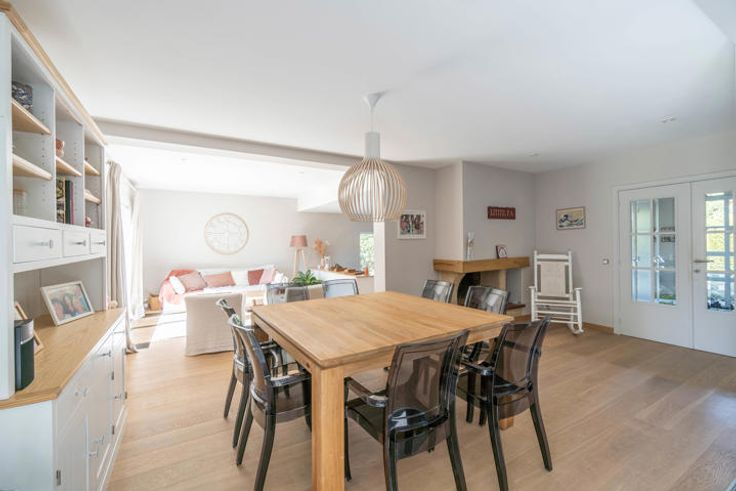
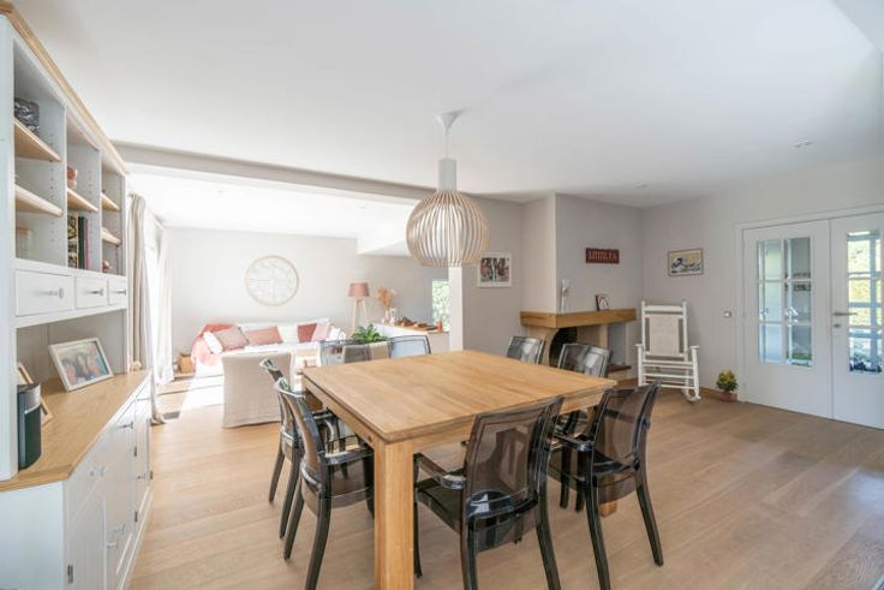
+ potted plant [715,369,740,403]
